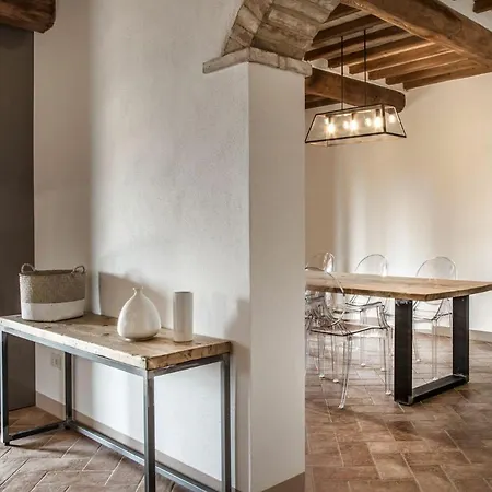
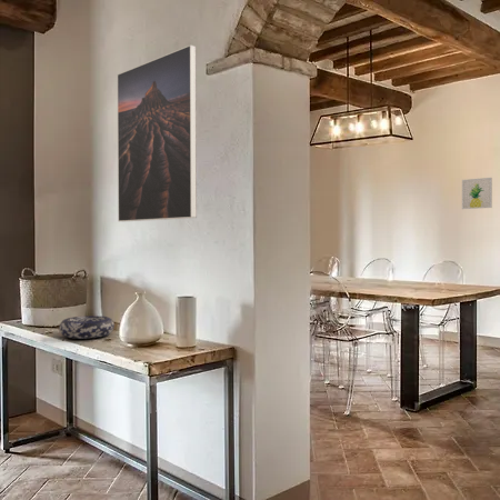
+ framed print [117,43,198,222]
+ decorative bowl [58,314,116,340]
+ wall art [461,177,493,210]
